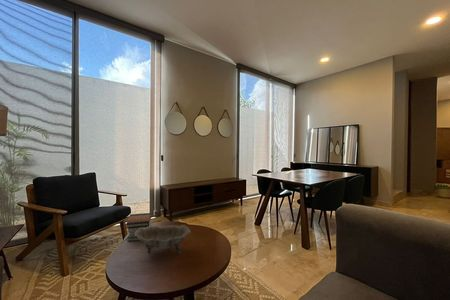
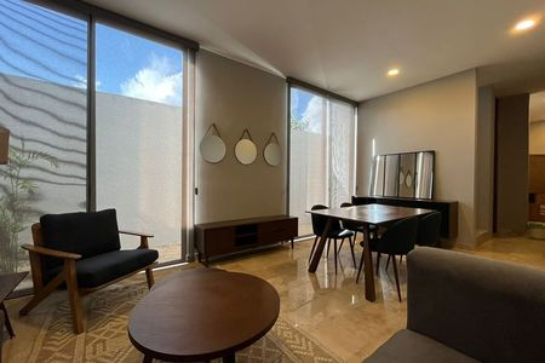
- decorative bowl [135,224,192,255]
- book stack [125,212,152,242]
